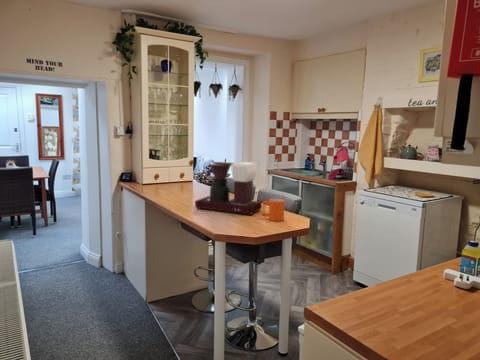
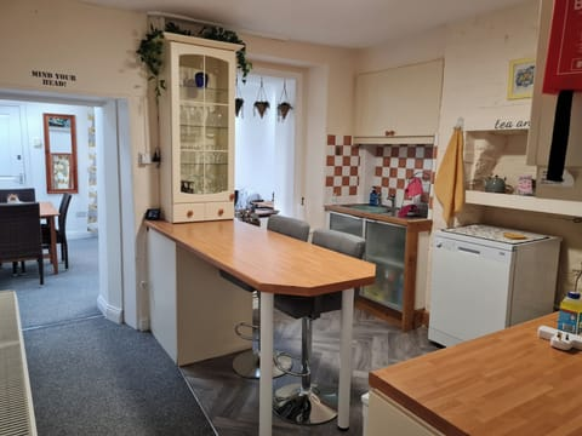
- mug [261,198,286,222]
- coffee maker [194,161,263,216]
